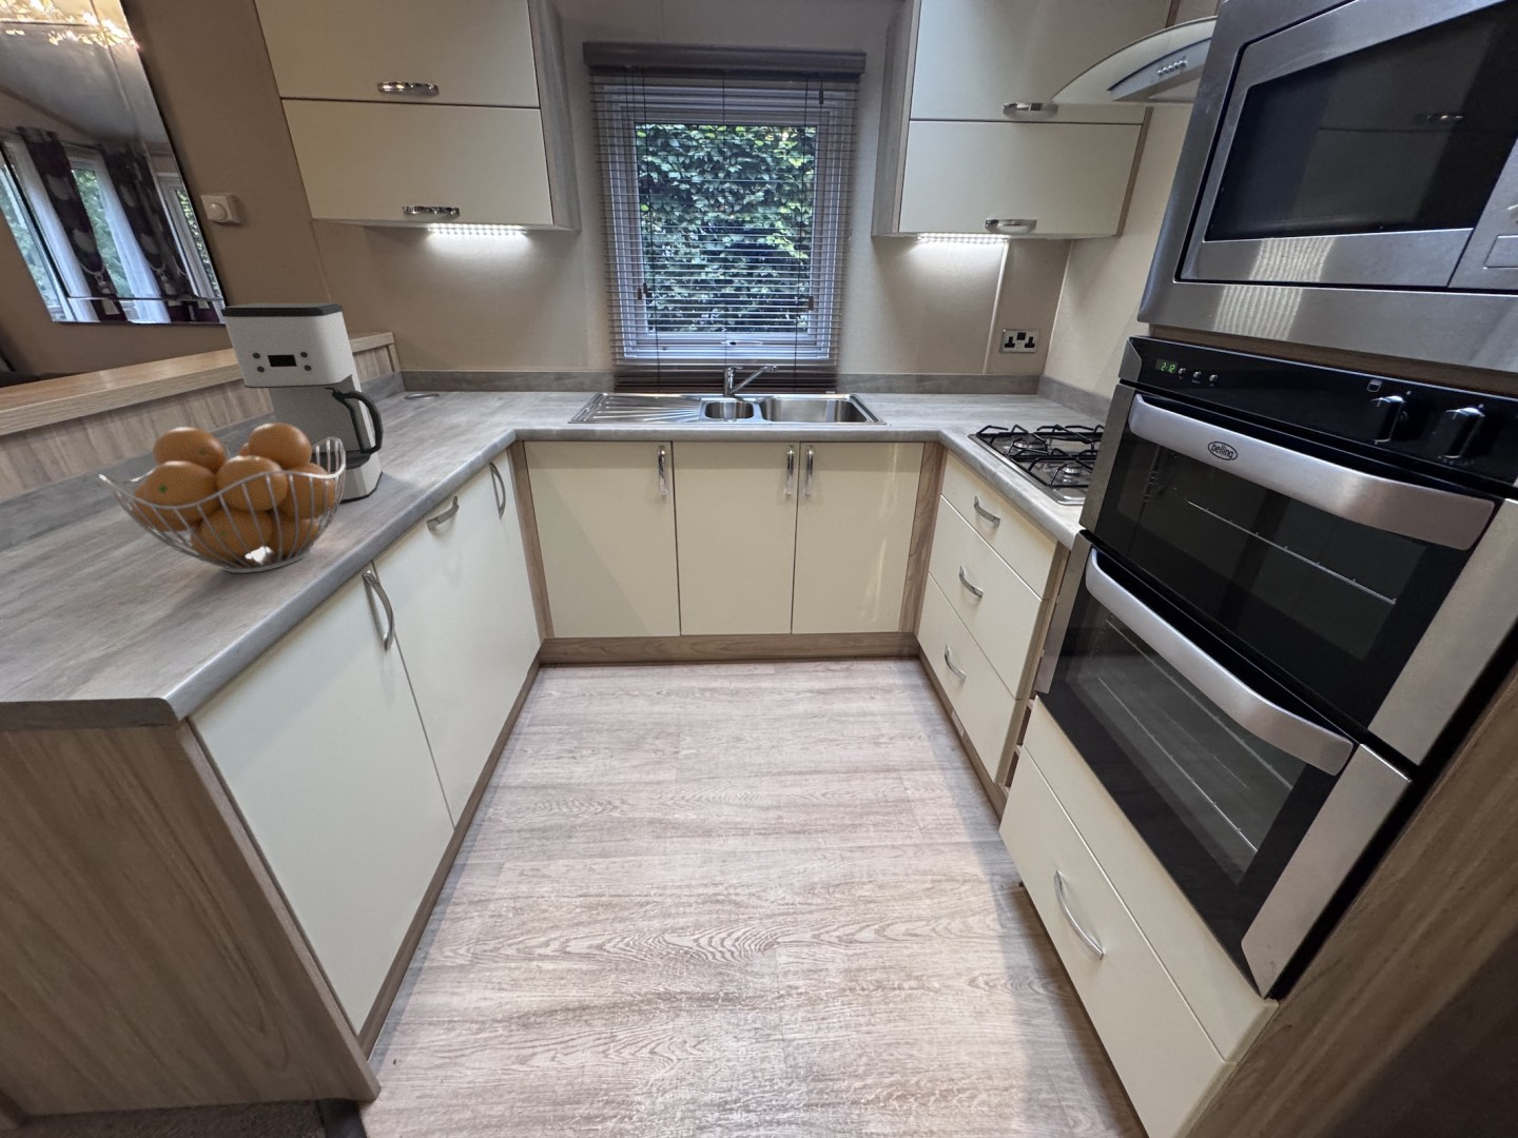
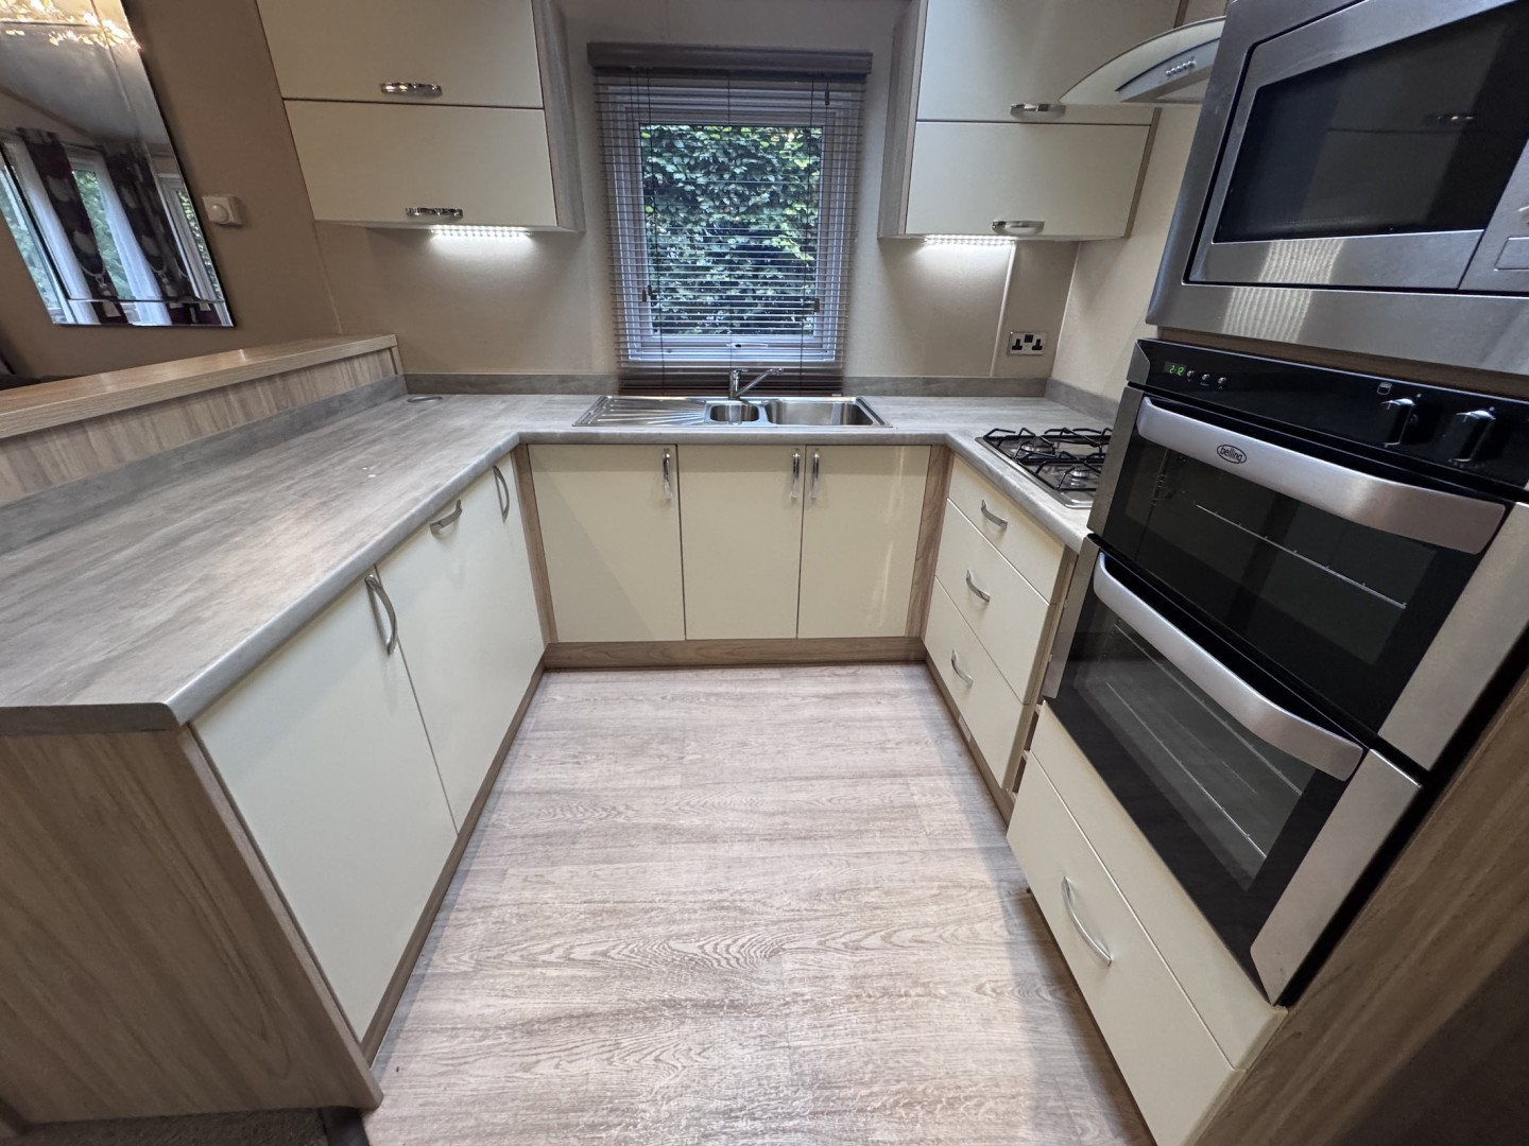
- fruit basket [97,422,345,574]
- coffee maker [219,302,385,503]
